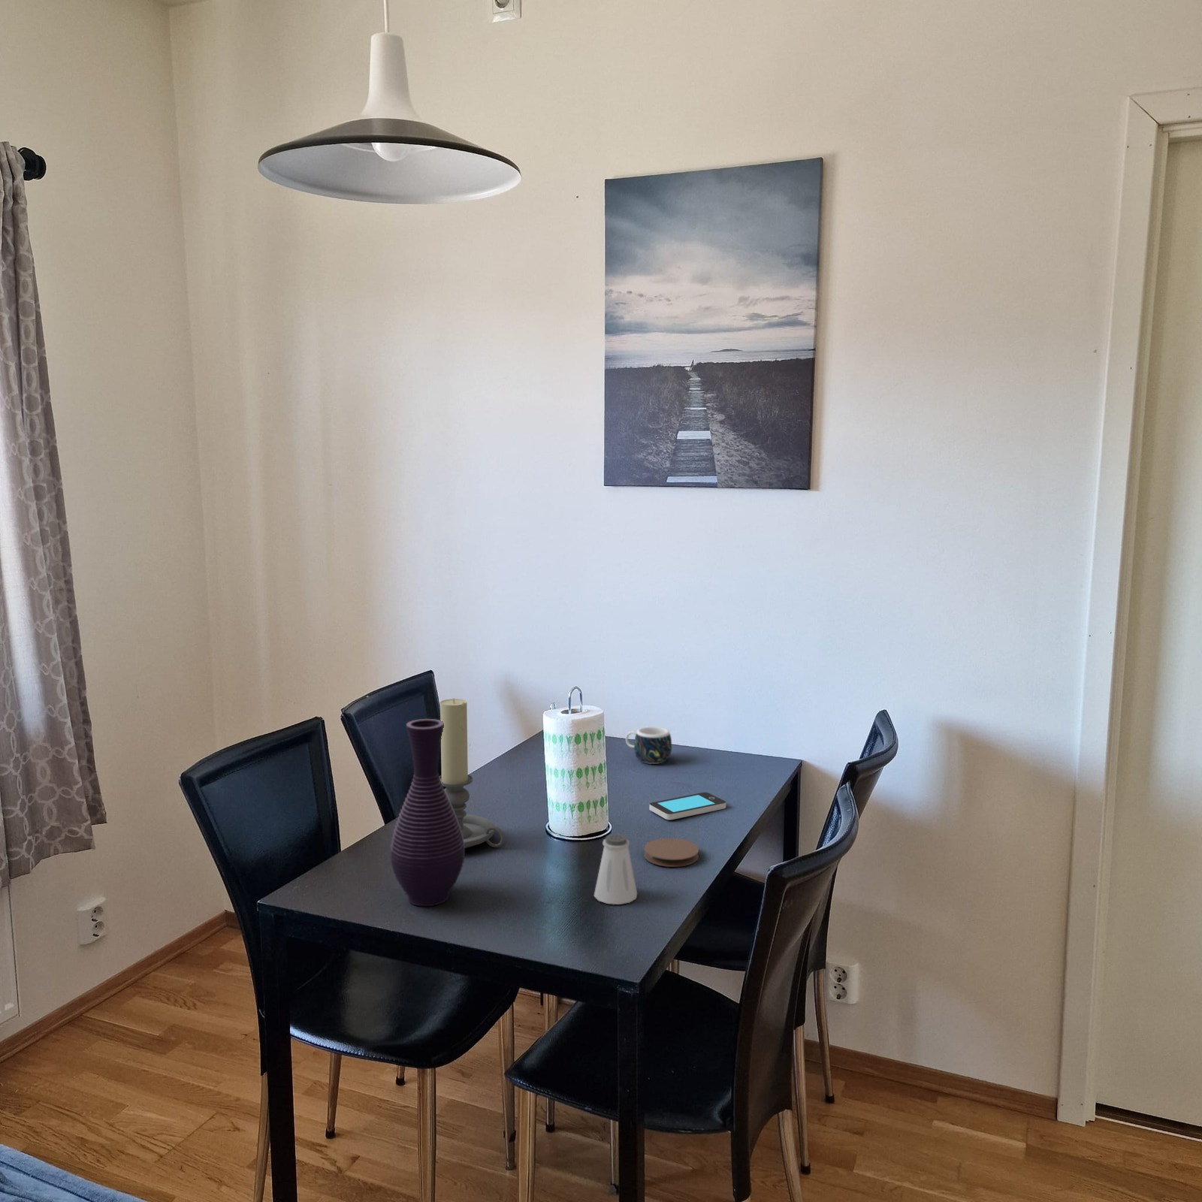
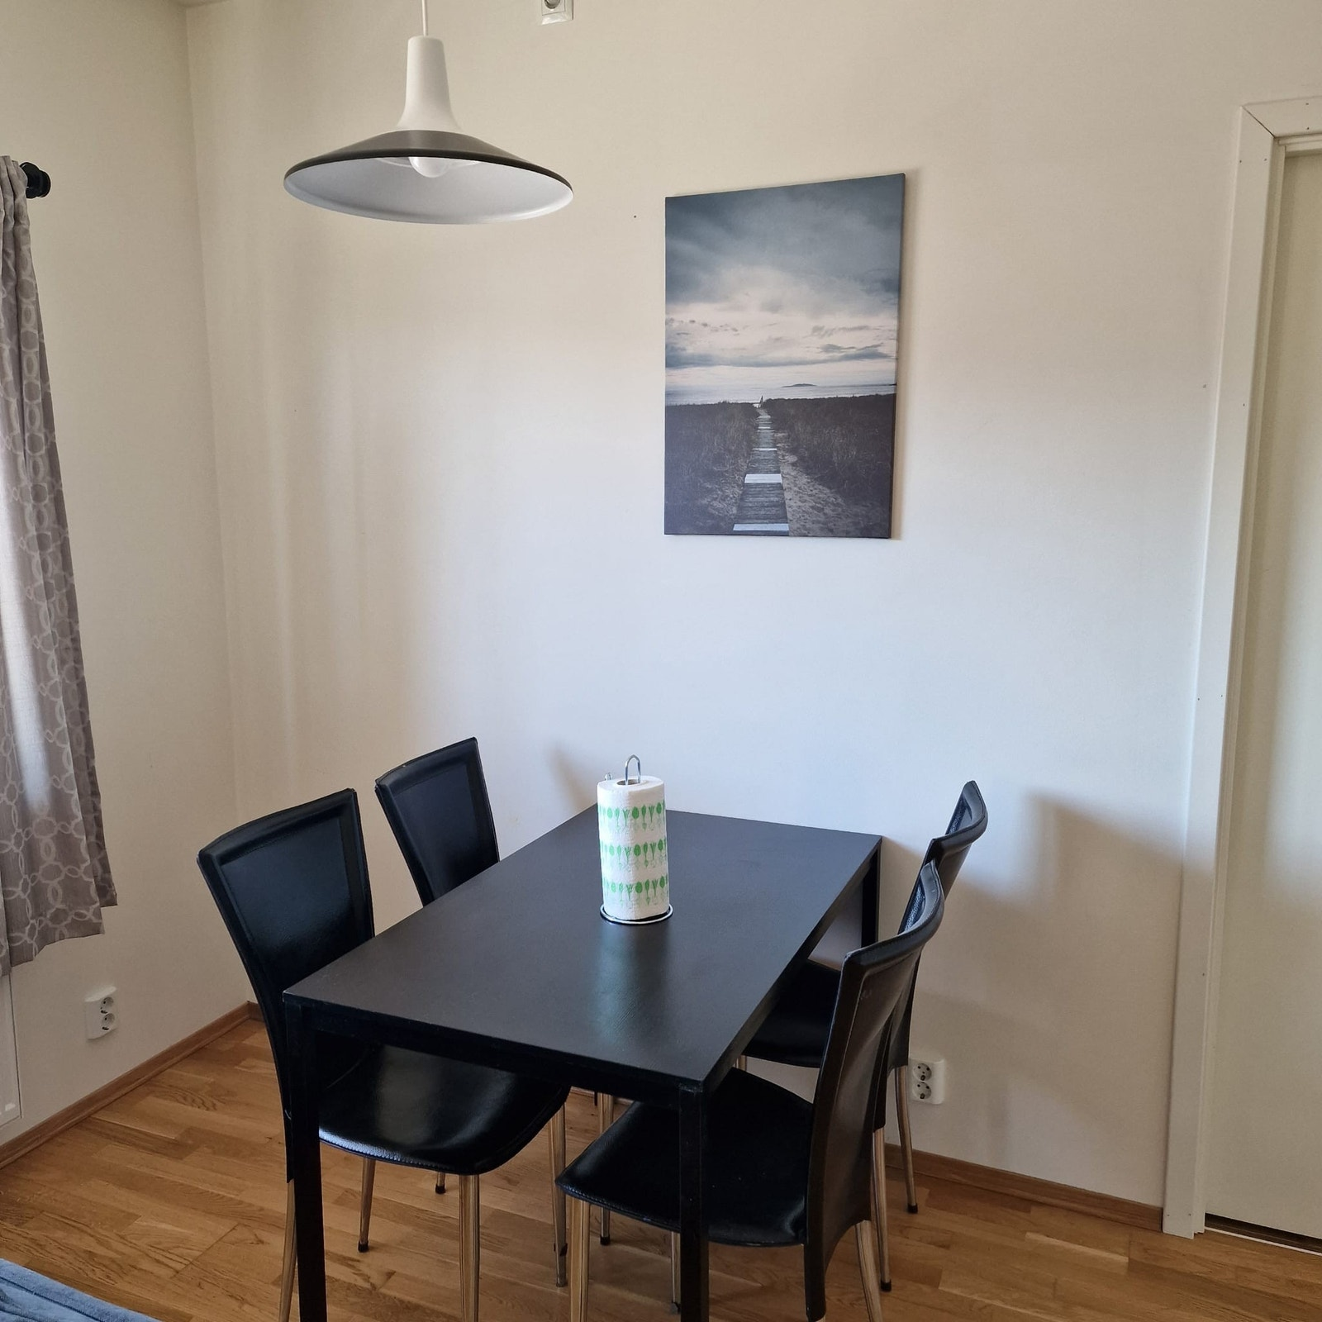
- saltshaker [593,833,637,905]
- coaster [643,838,699,867]
- candle holder [439,698,505,849]
- vase [390,718,466,907]
- mug [625,725,673,765]
- smartphone [648,791,726,820]
